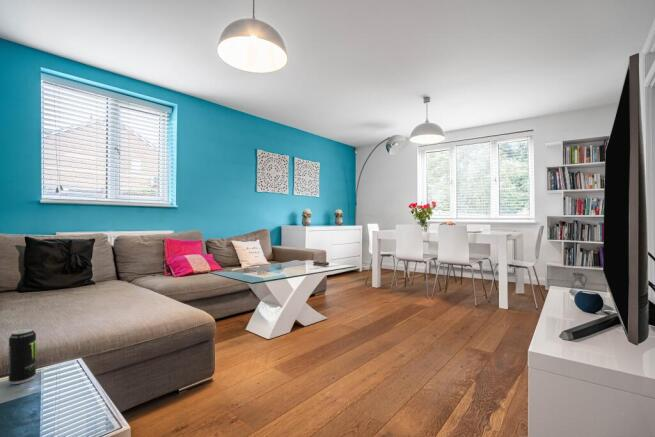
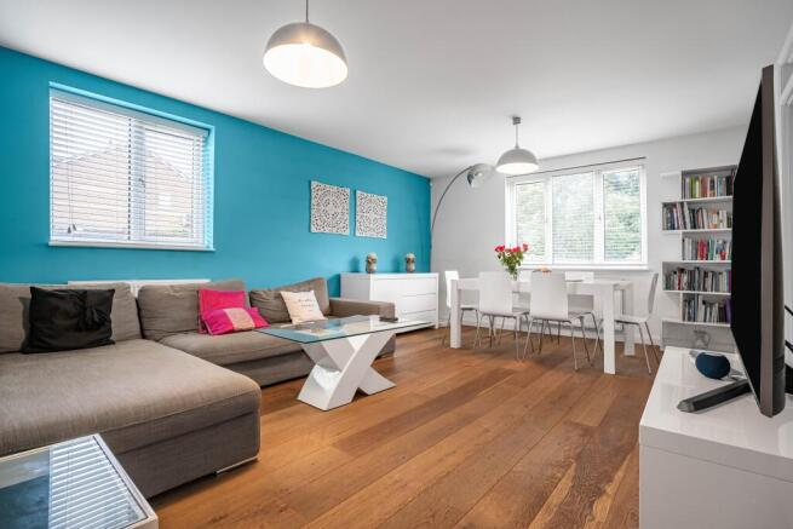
- beverage can [8,327,37,385]
